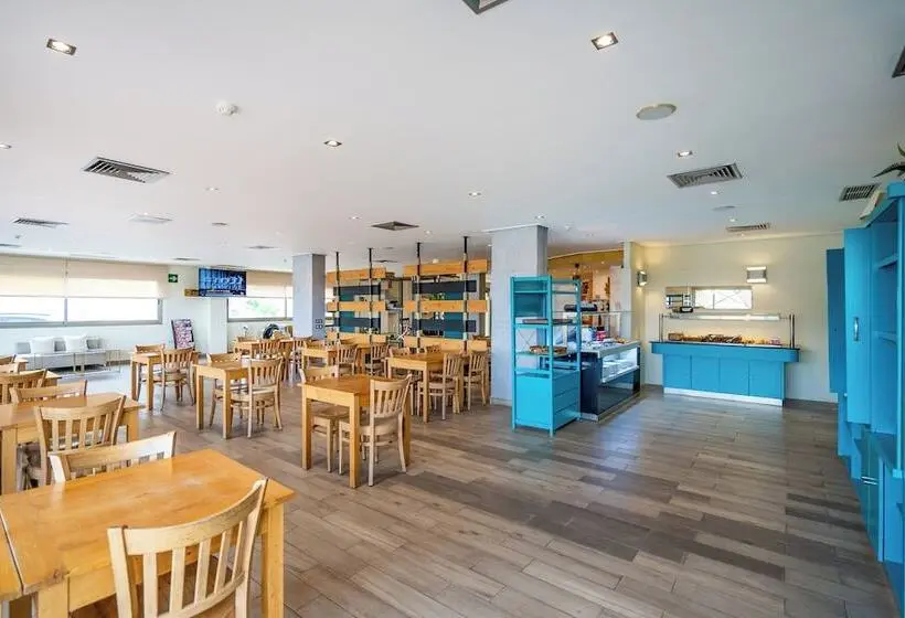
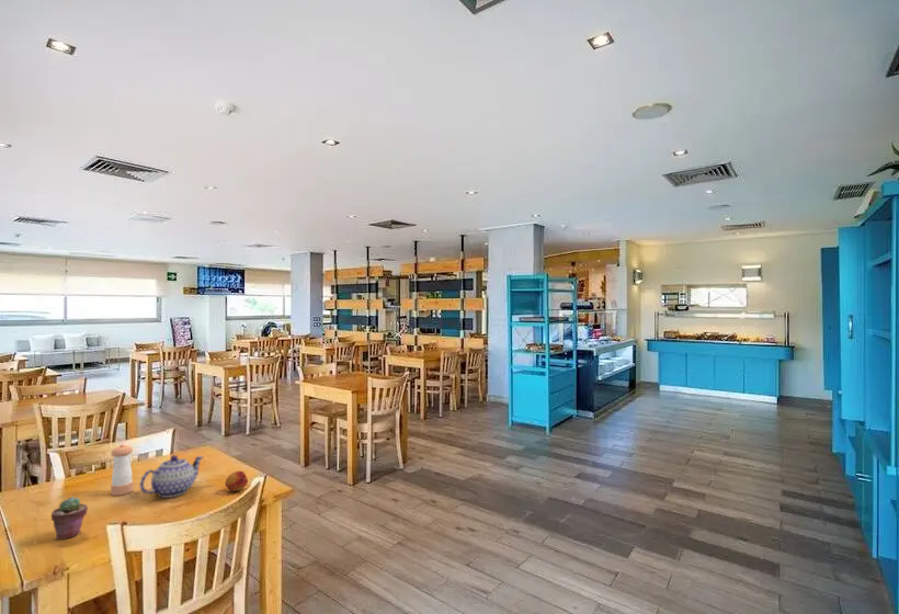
+ teapot [139,454,204,499]
+ pepper shaker [110,443,134,497]
+ potted succulent [50,496,89,541]
+ fruit [225,470,249,492]
